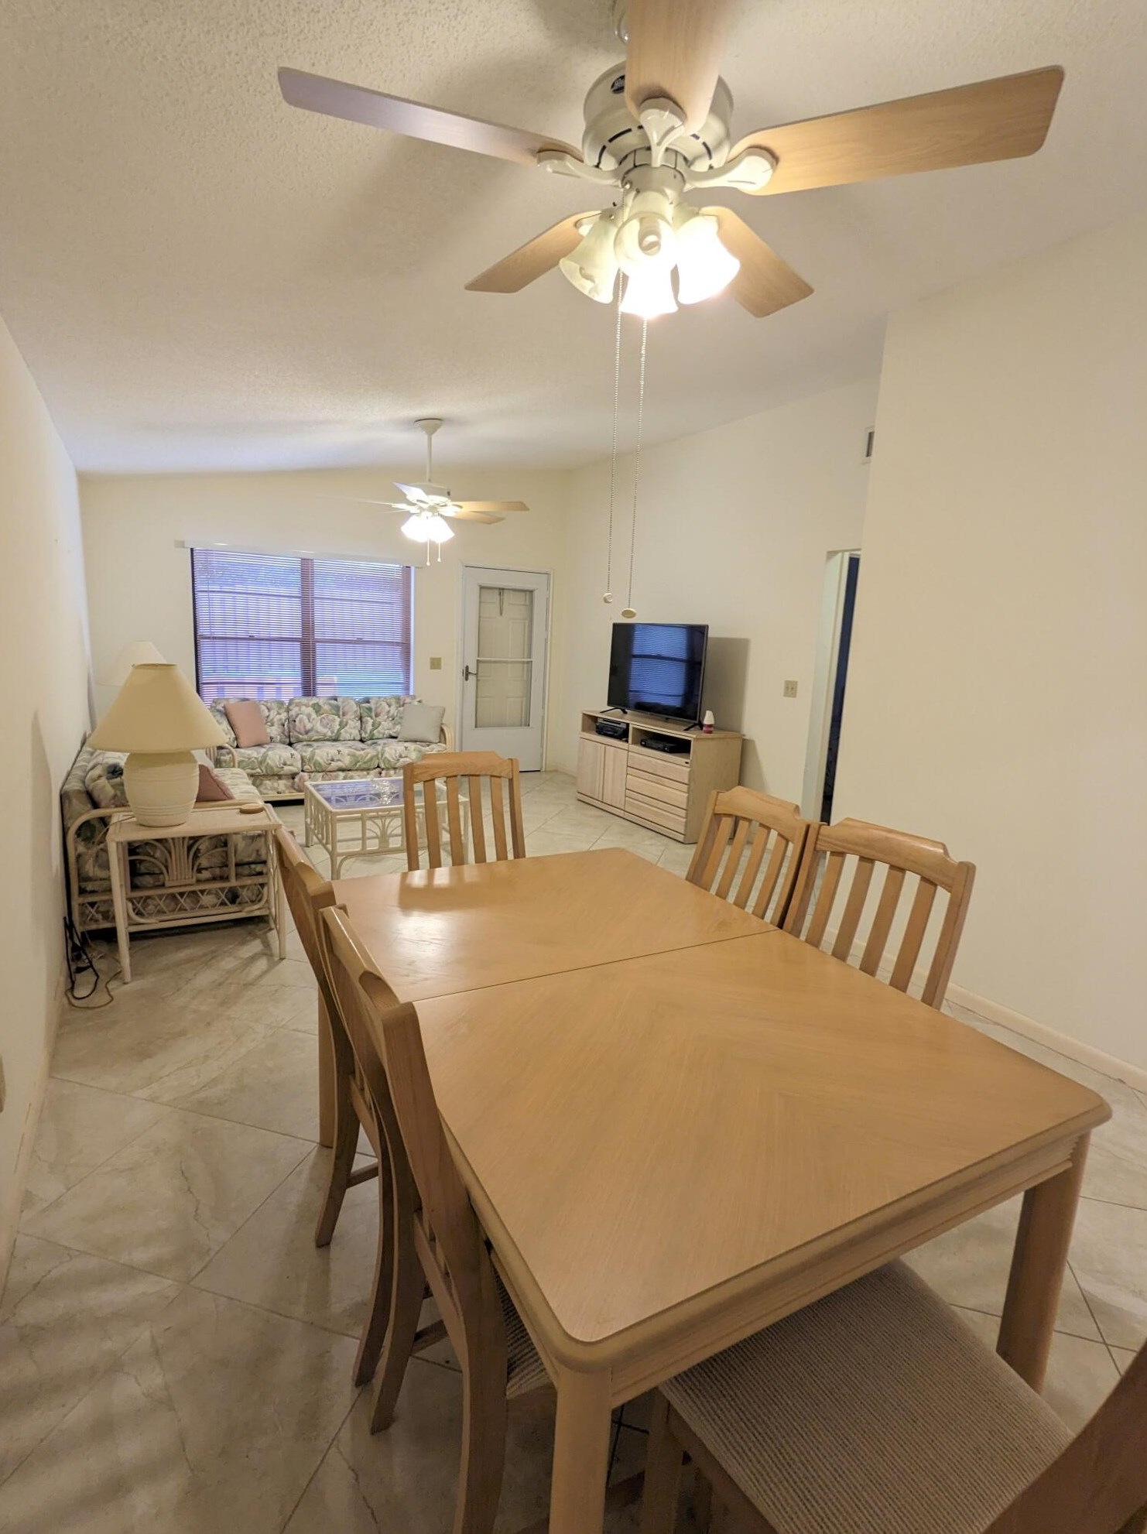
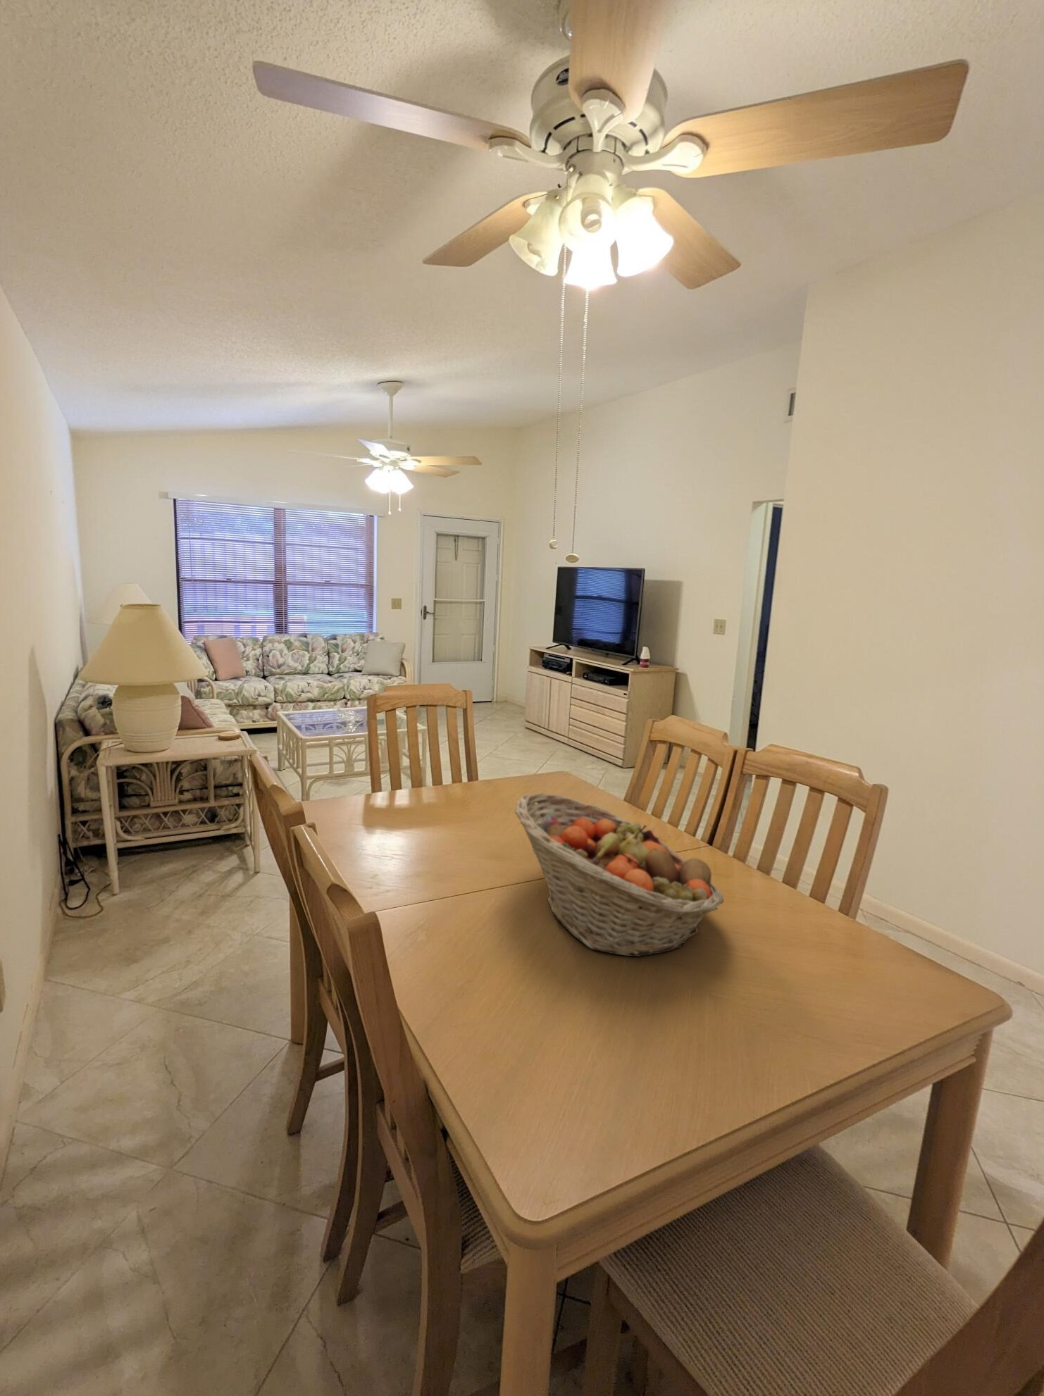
+ fruit basket [514,793,724,957]
